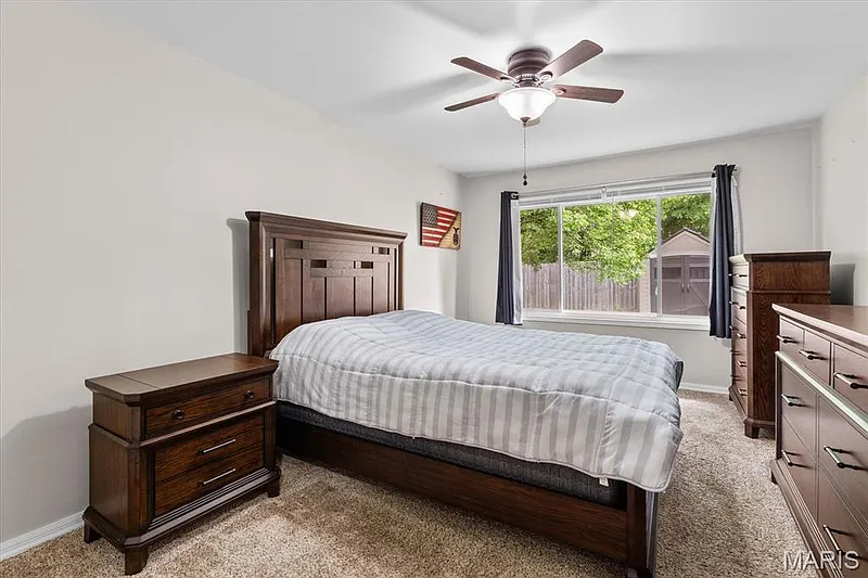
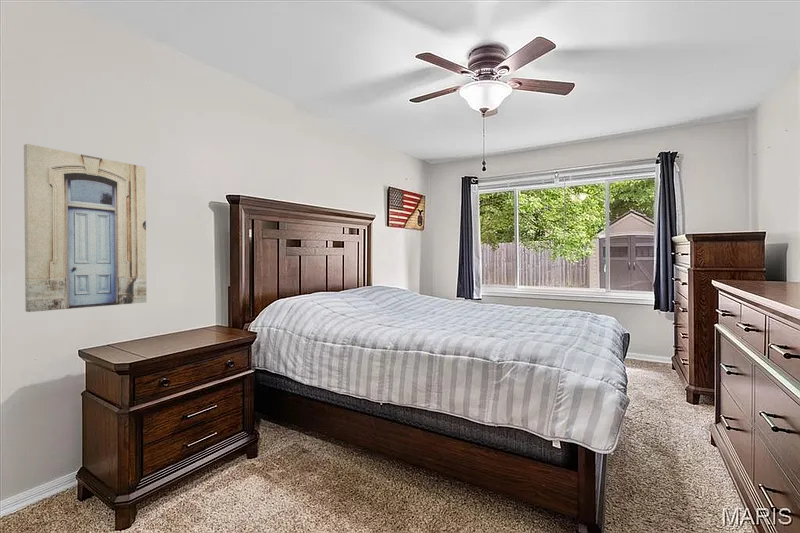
+ wall art [23,143,148,313]
